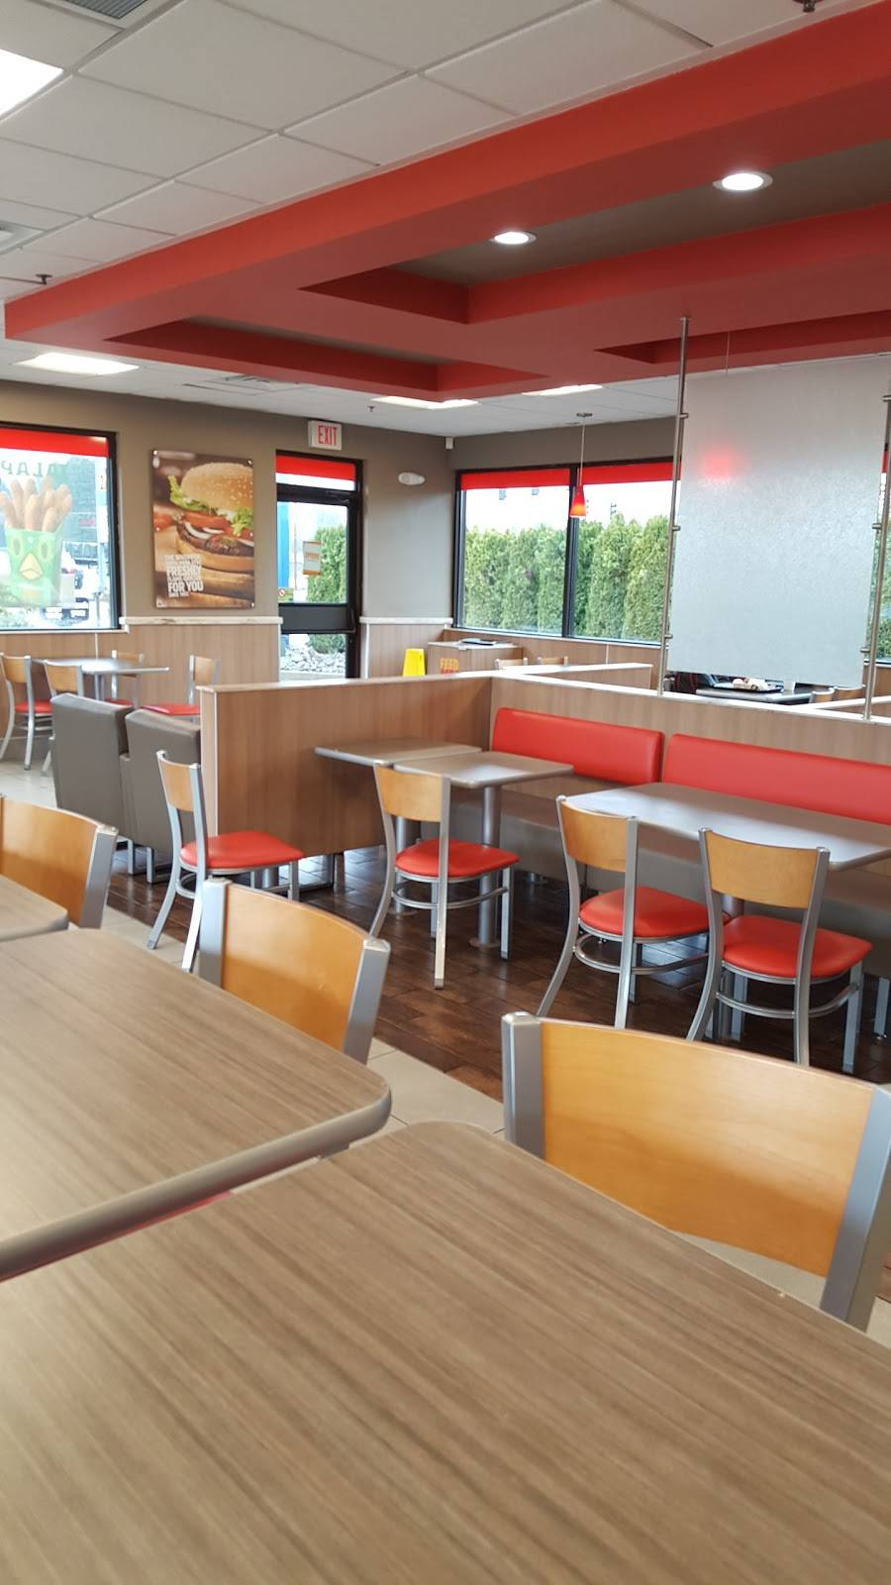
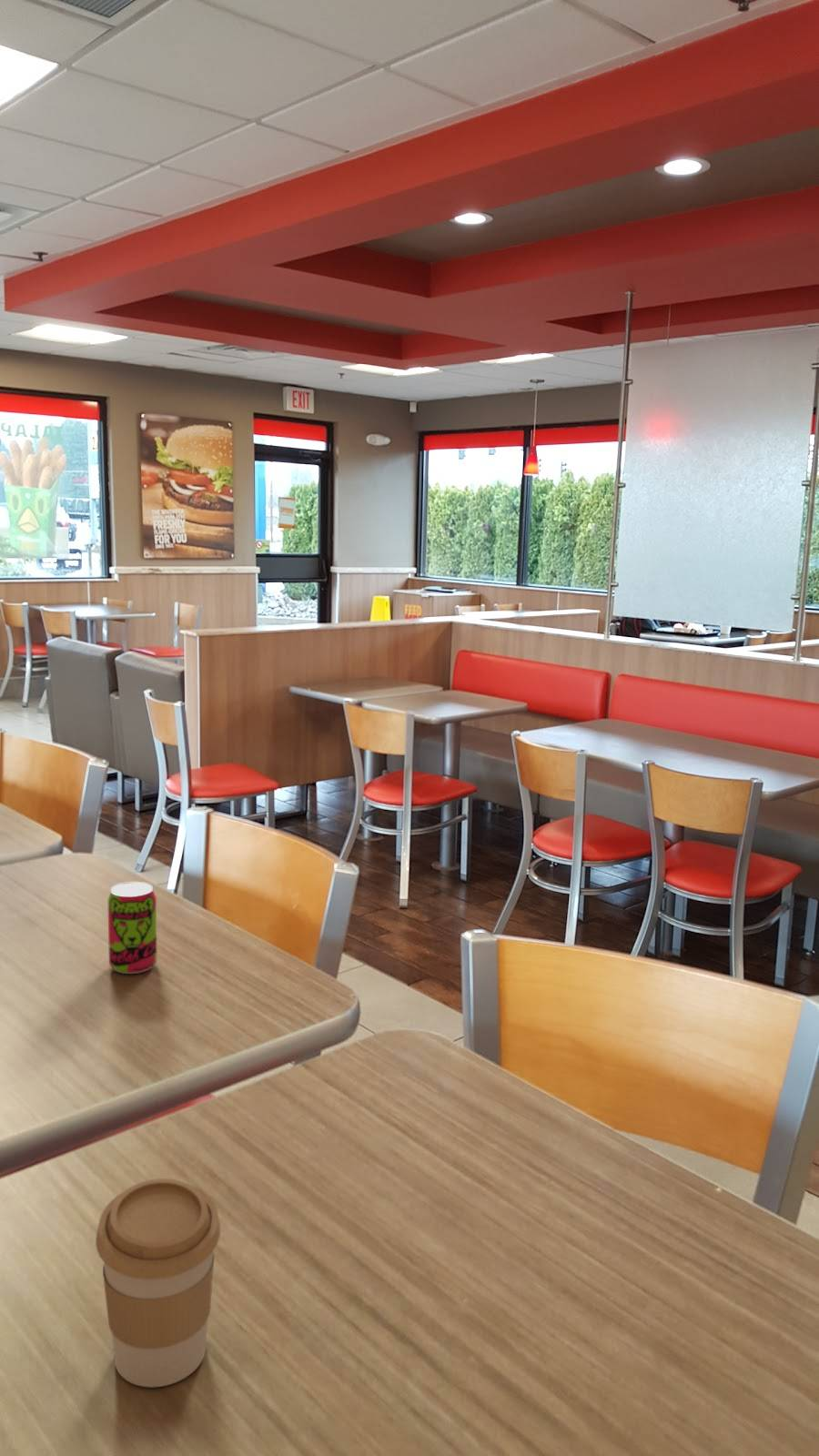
+ coffee cup [95,1178,221,1388]
+ beverage can [107,881,157,975]
